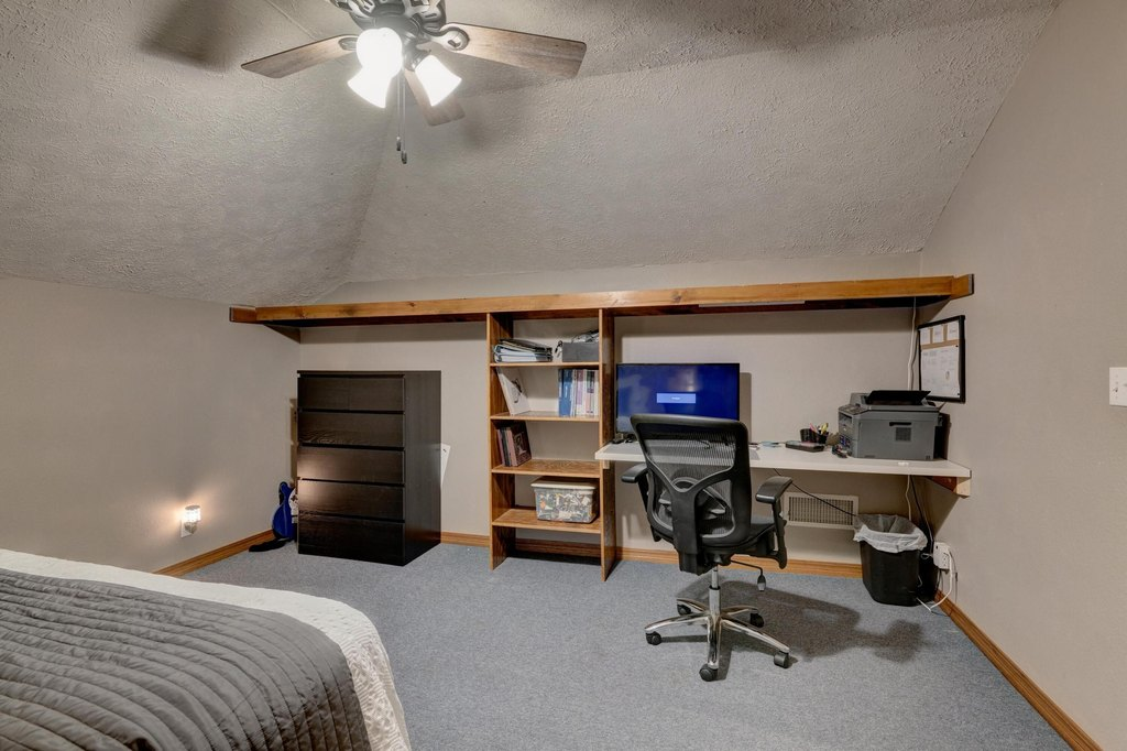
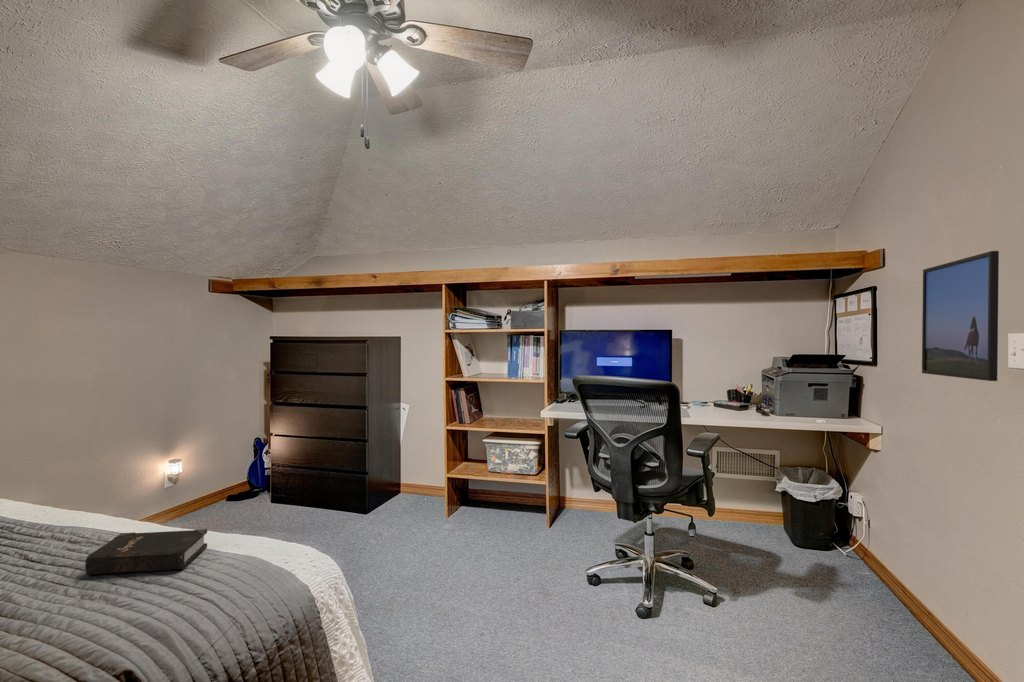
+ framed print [921,250,1000,382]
+ hardback book [84,528,208,576]
